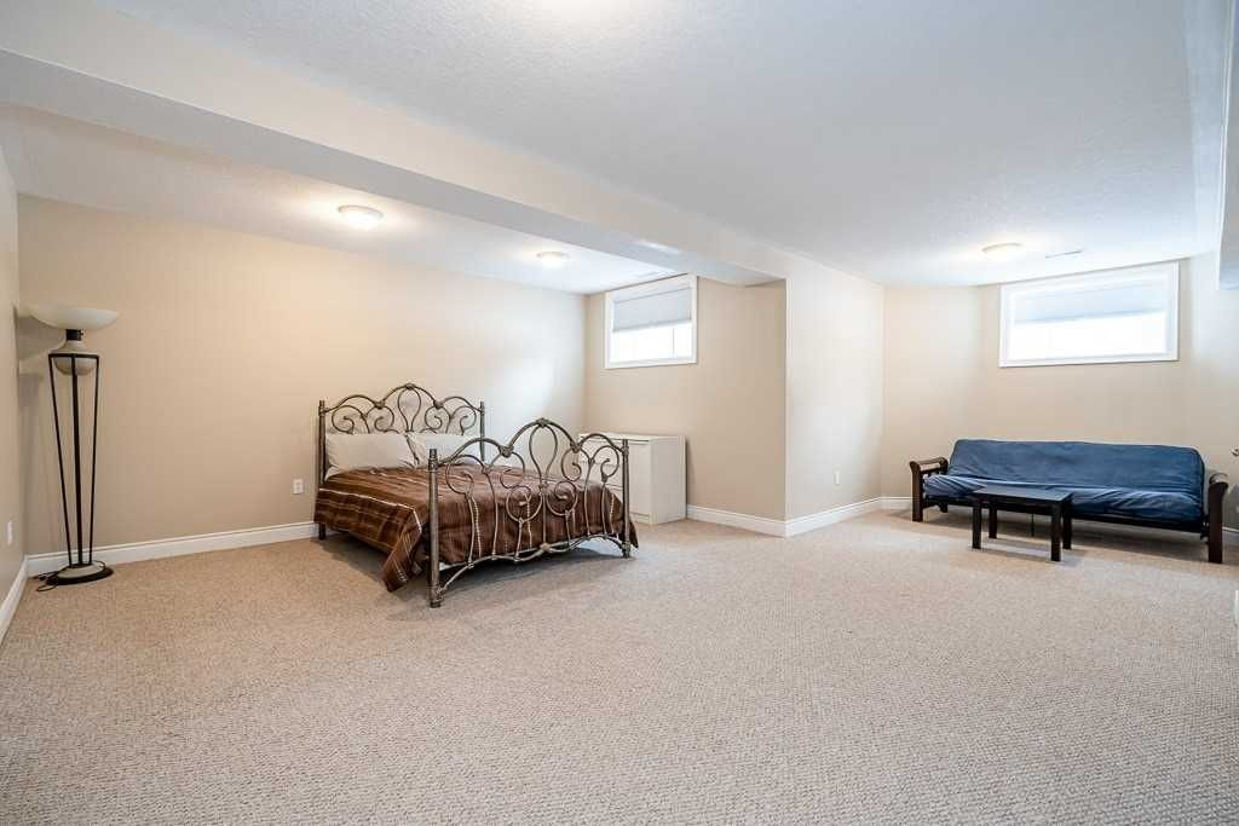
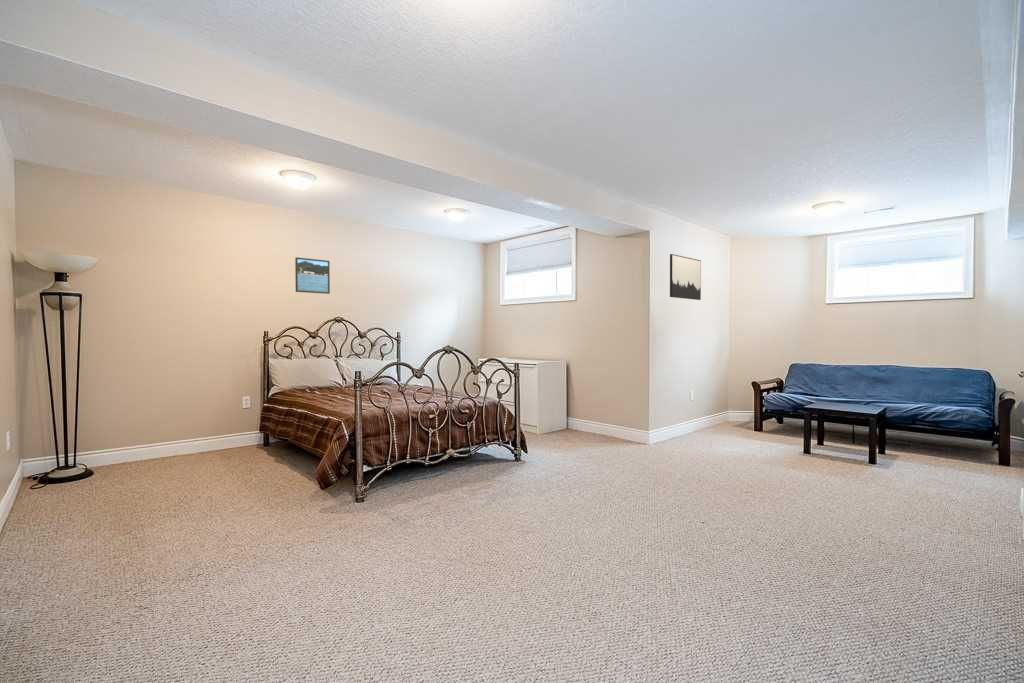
+ wall art [669,253,702,301]
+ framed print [294,256,331,295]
